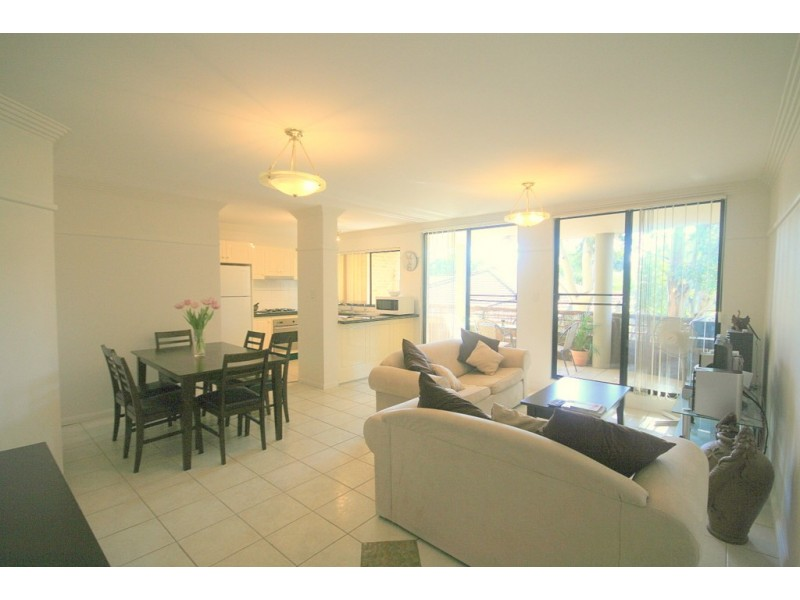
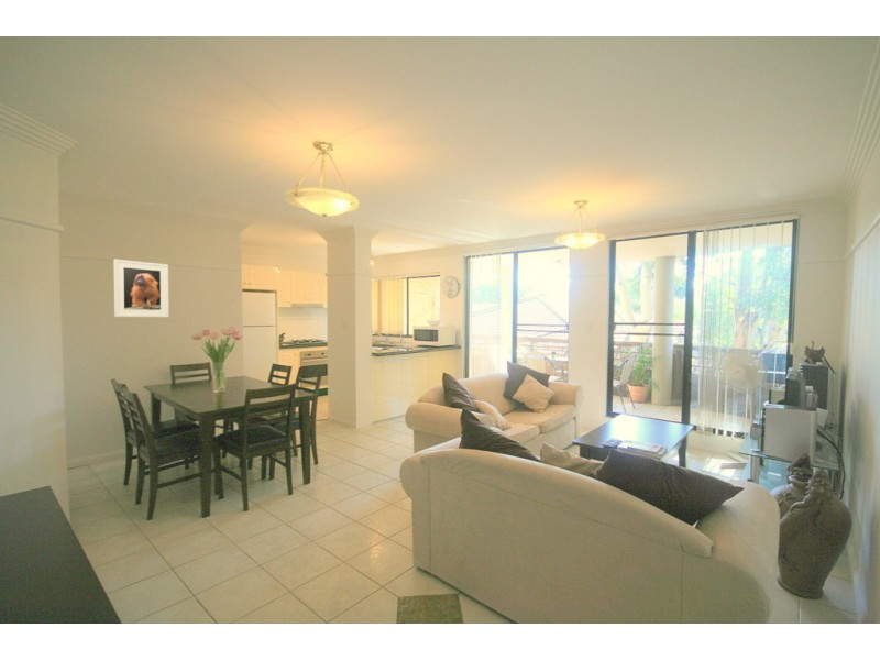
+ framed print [112,258,170,318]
